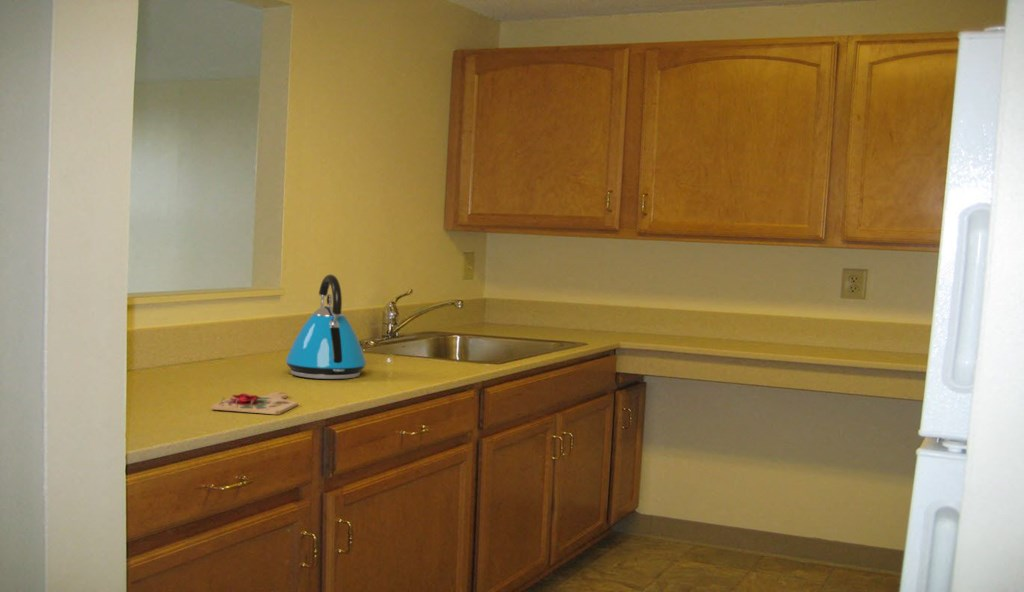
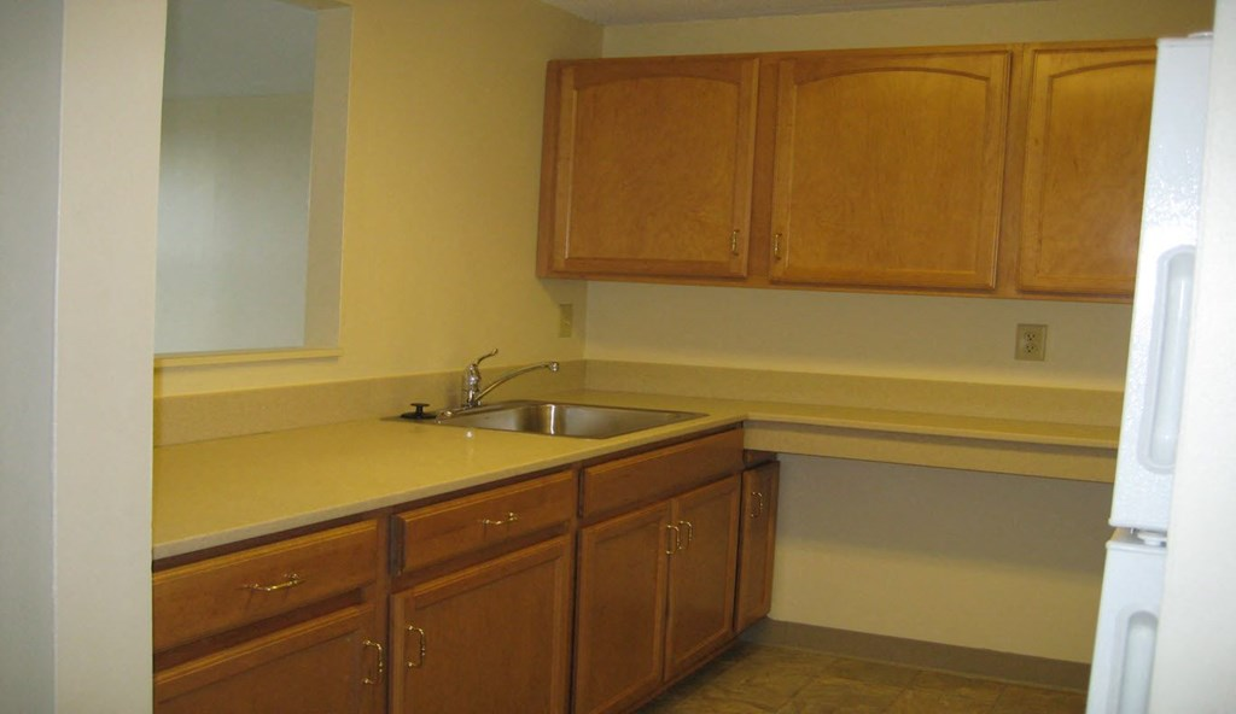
- kettle [285,274,367,380]
- cutting board [210,392,299,415]
